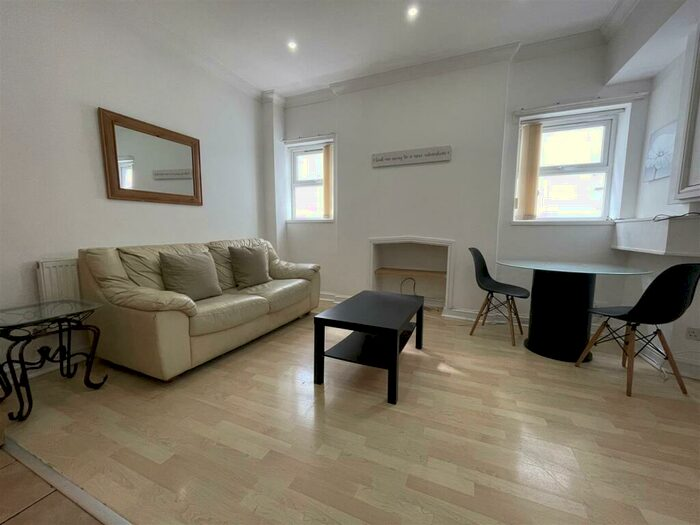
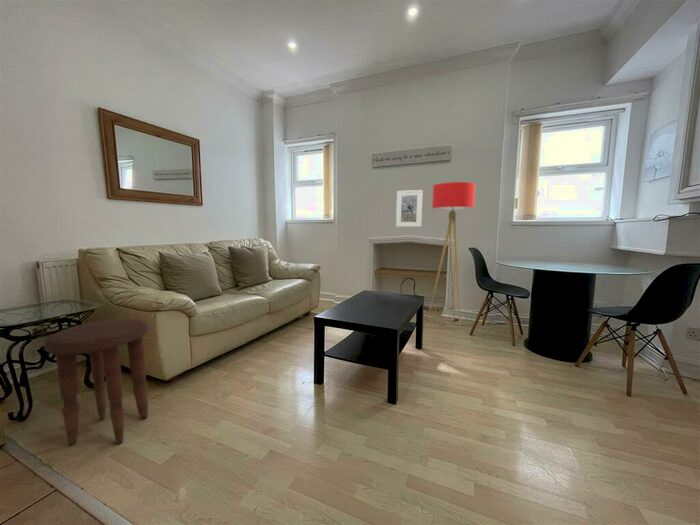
+ floor lamp [426,181,476,329]
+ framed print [395,189,423,228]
+ side table [43,317,150,446]
